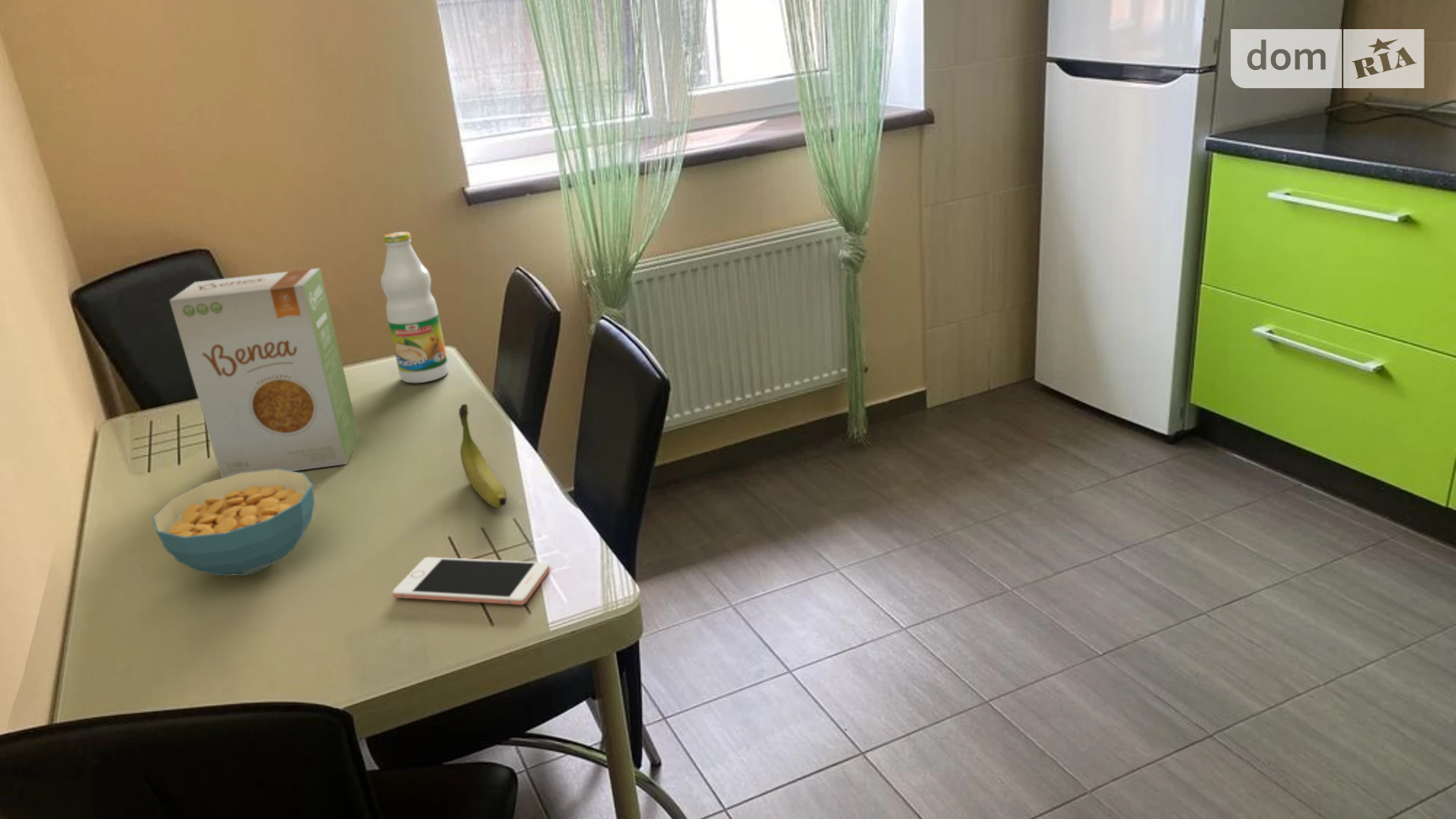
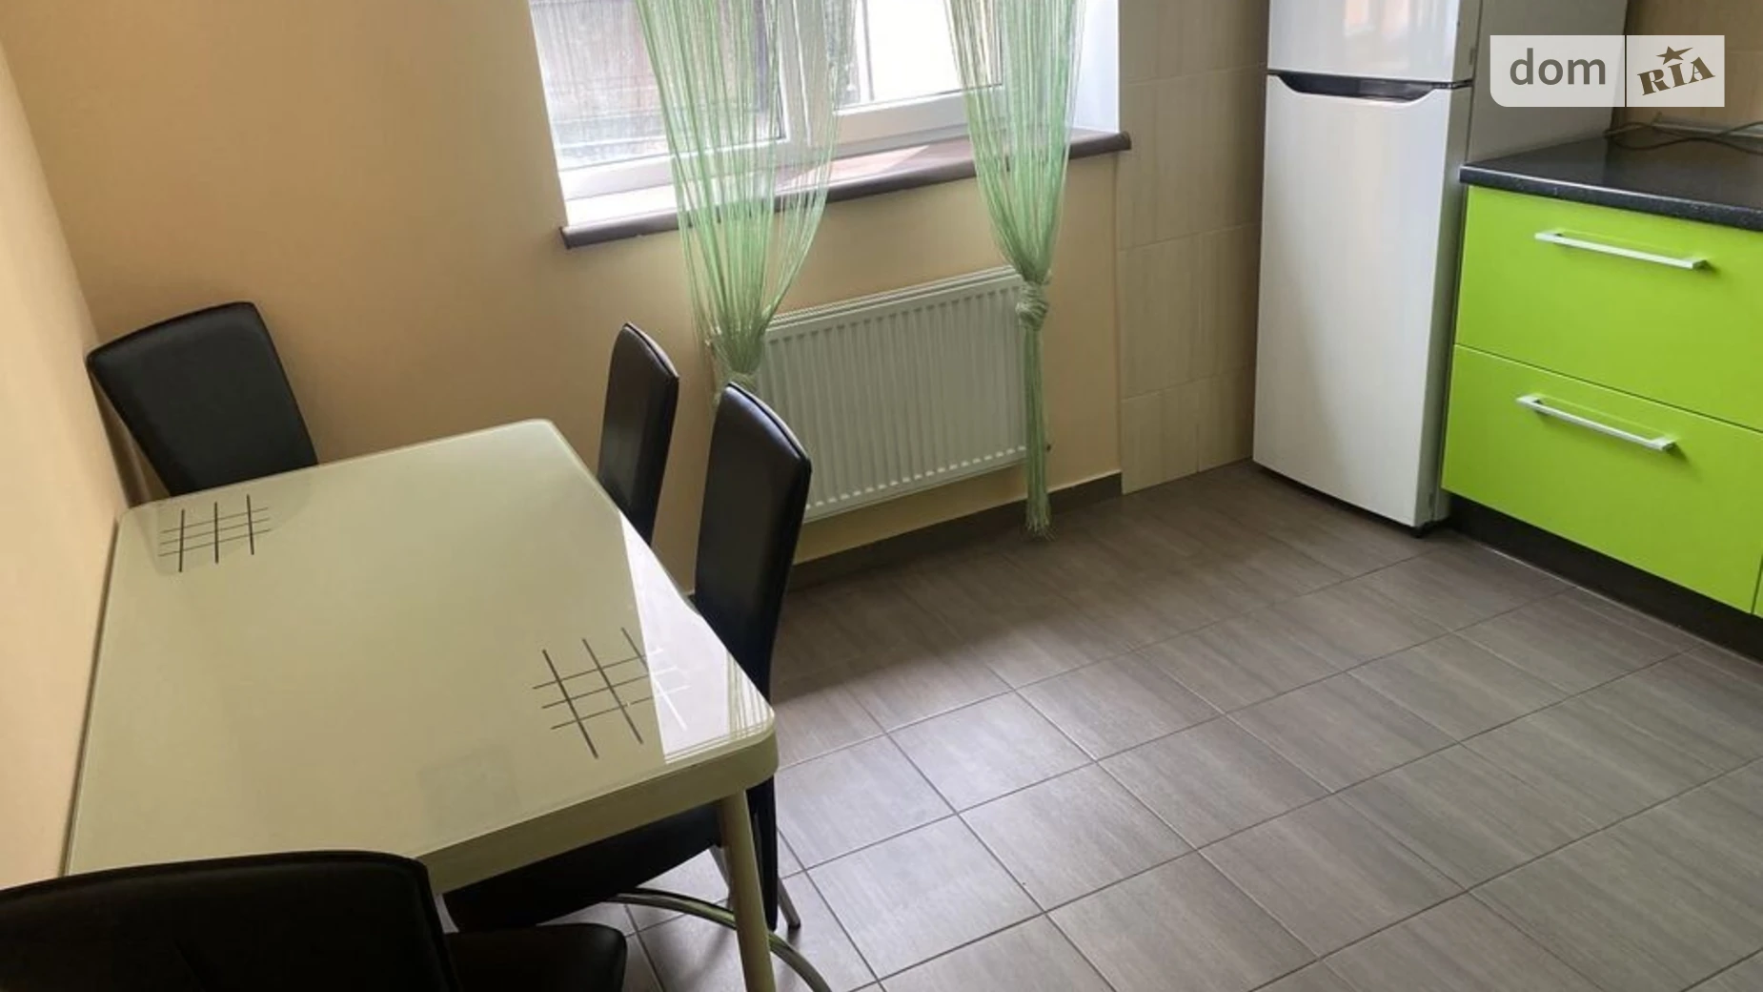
- cell phone [392,556,551,606]
- banana [458,403,508,509]
- cereal bowl [151,469,316,576]
- food box [168,268,360,478]
- bottle [380,231,449,384]
